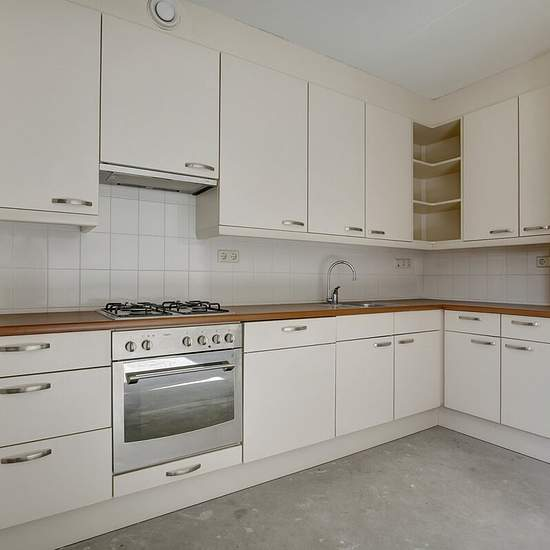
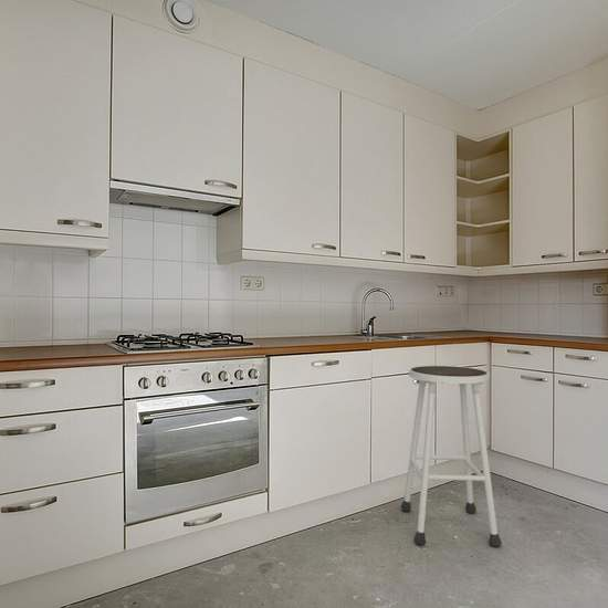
+ stool [400,365,503,548]
